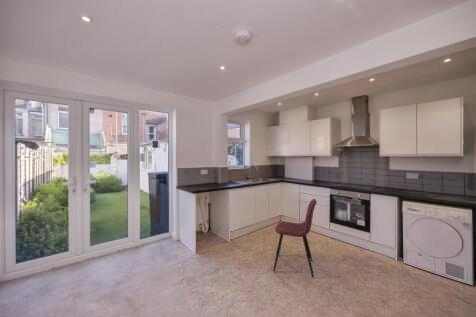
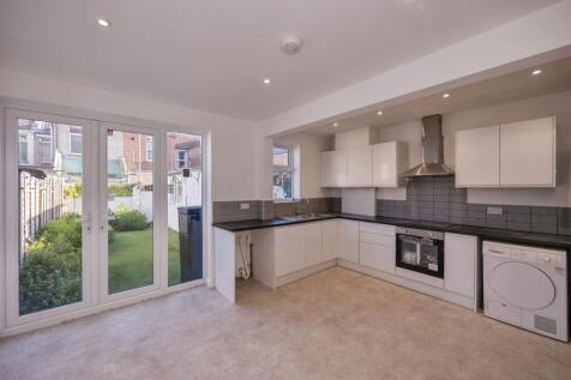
- dining chair [272,198,318,278]
